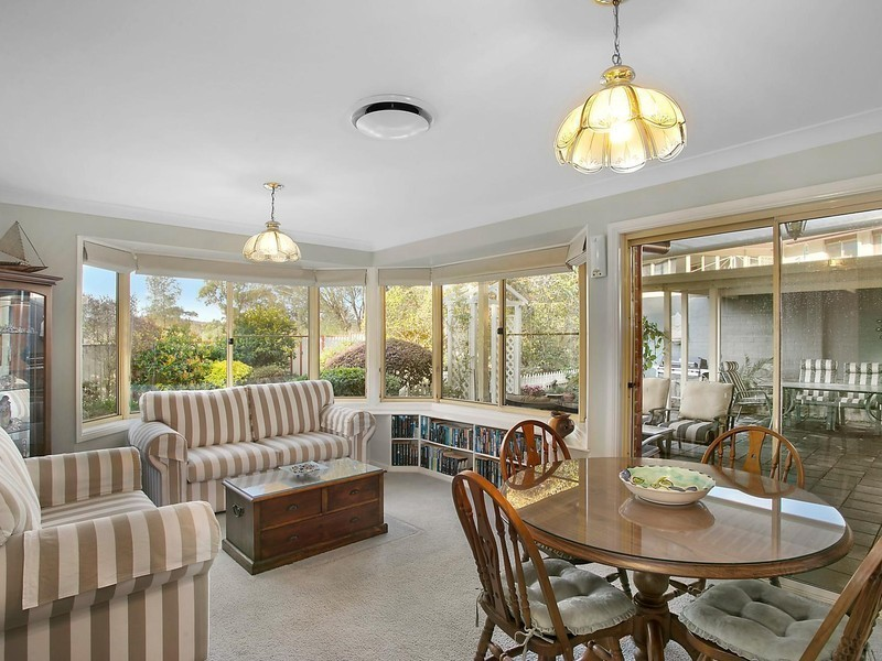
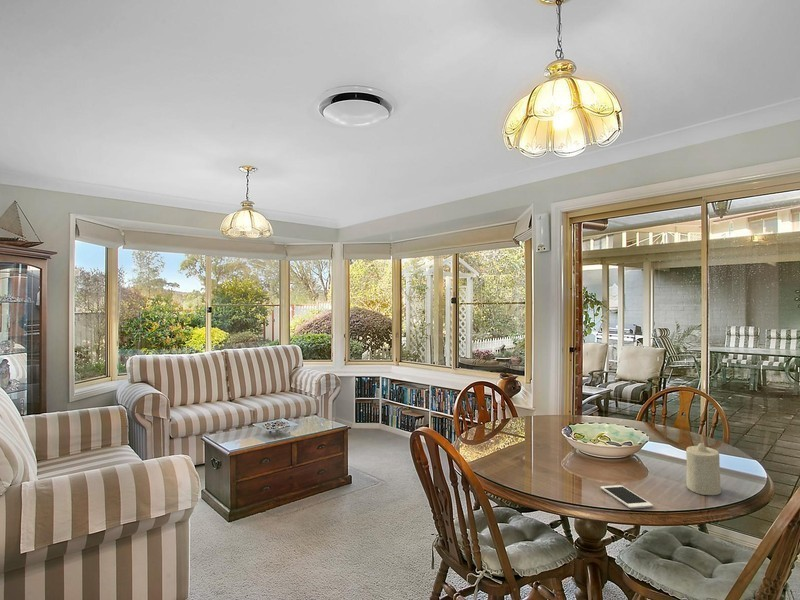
+ cell phone [600,484,654,509]
+ candle [685,442,722,496]
